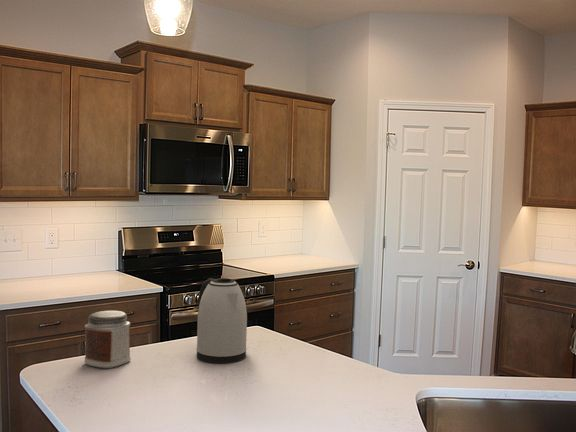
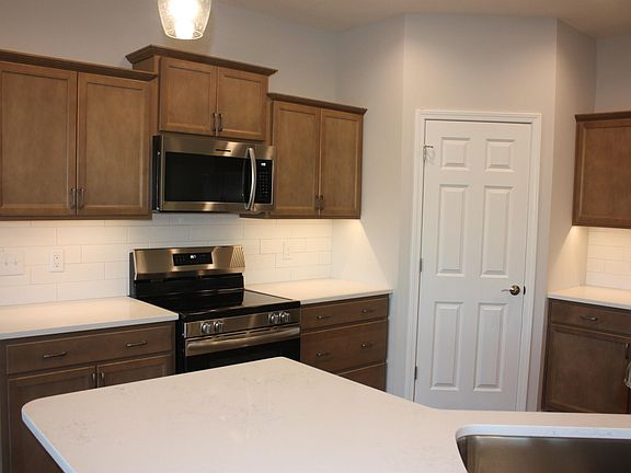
- jar [83,310,132,369]
- kettle [195,277,248,364]
